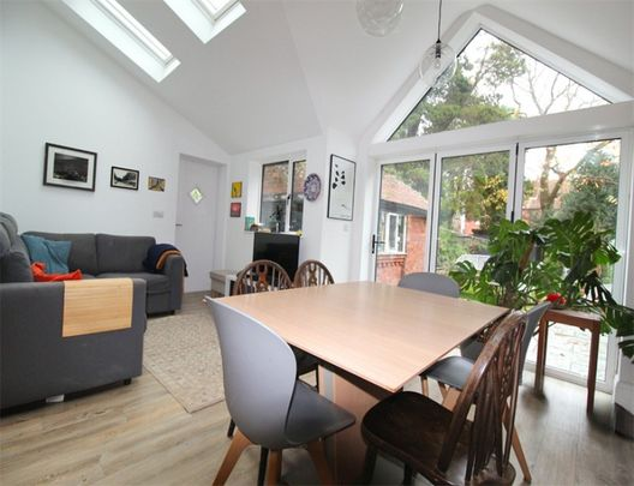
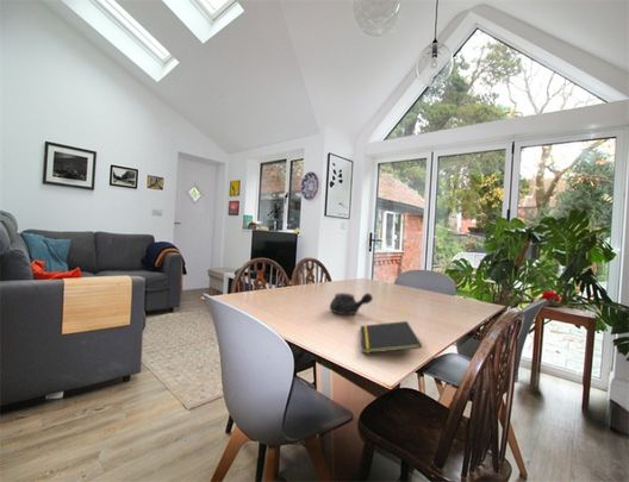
+ teapot [329,292,374,315]
+ notepad [360,320,423,355]
